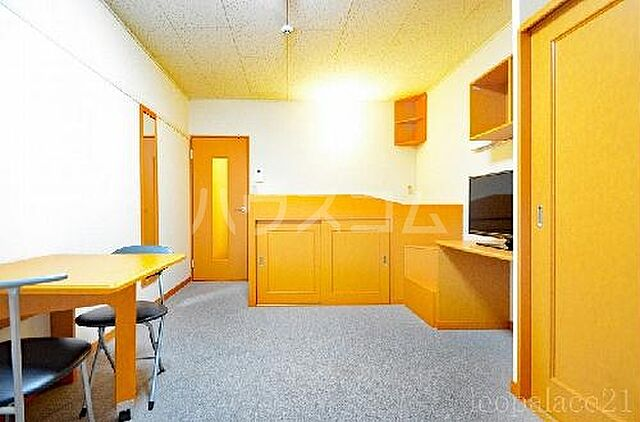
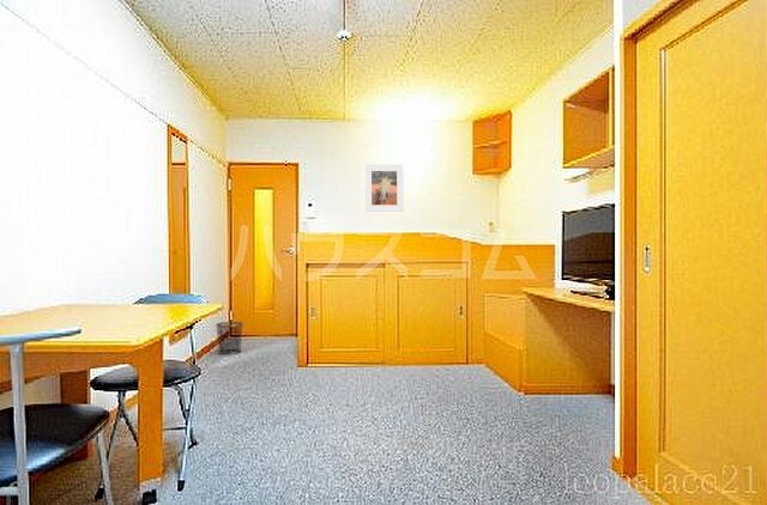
+ waste bin [215,321,244,355]
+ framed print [364,163,405,213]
